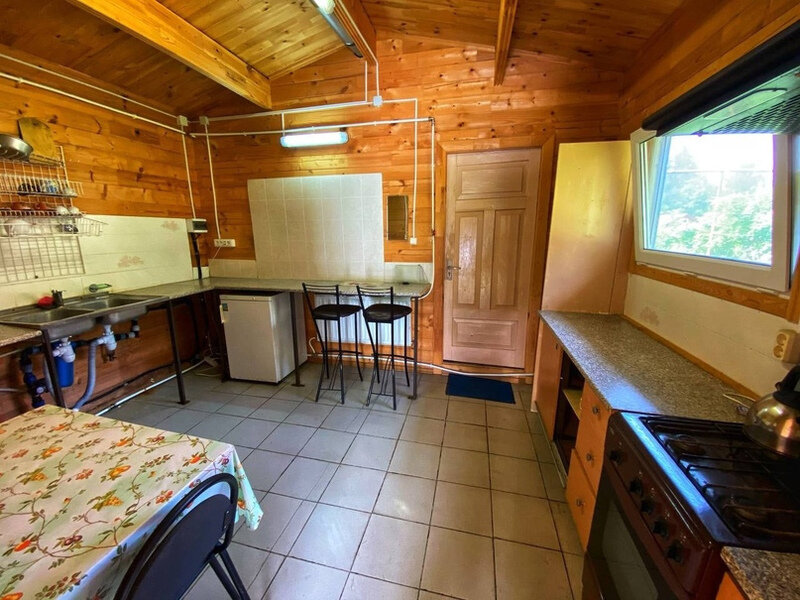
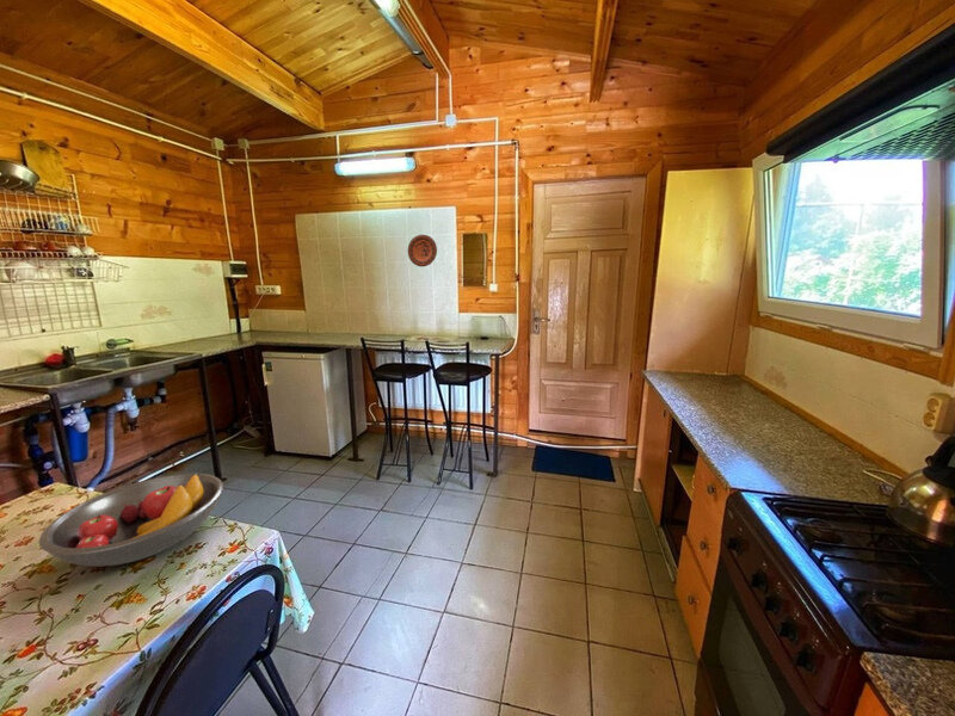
+ decorative plate [407,234,438,267]
+ fruit bowl [38,471,224,568]
